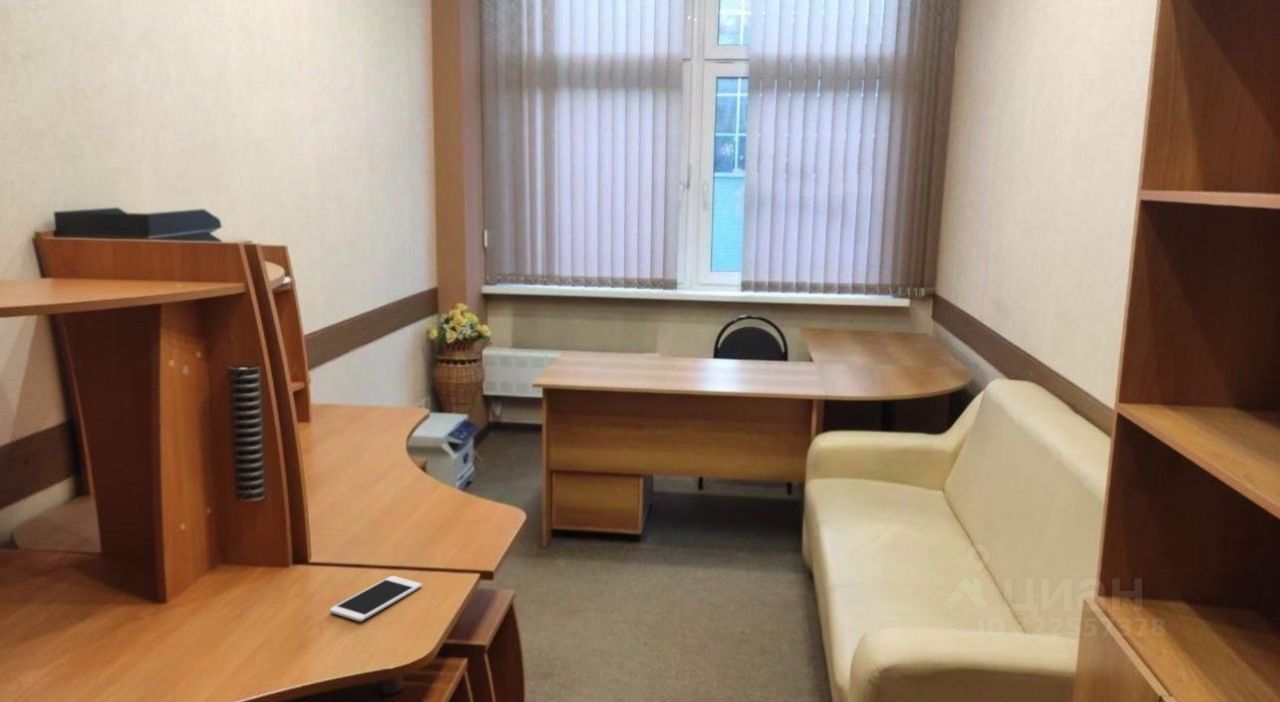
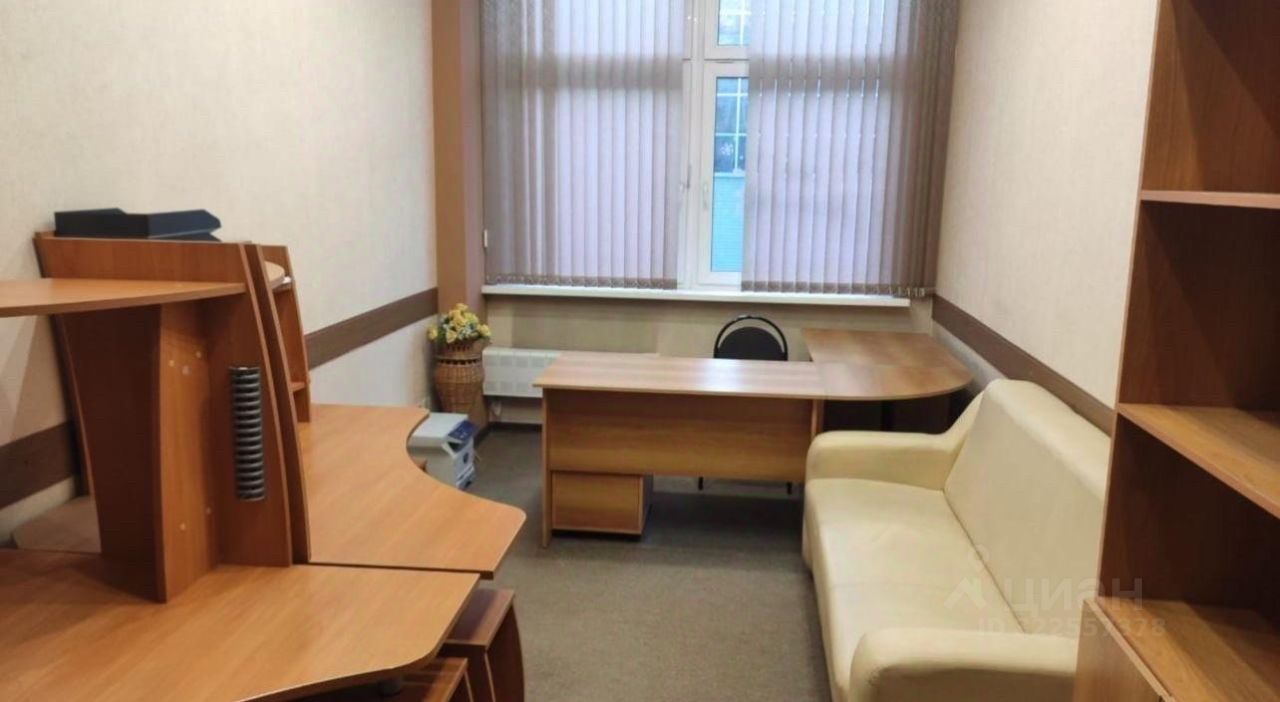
- cell phone [329,575,423,622]
